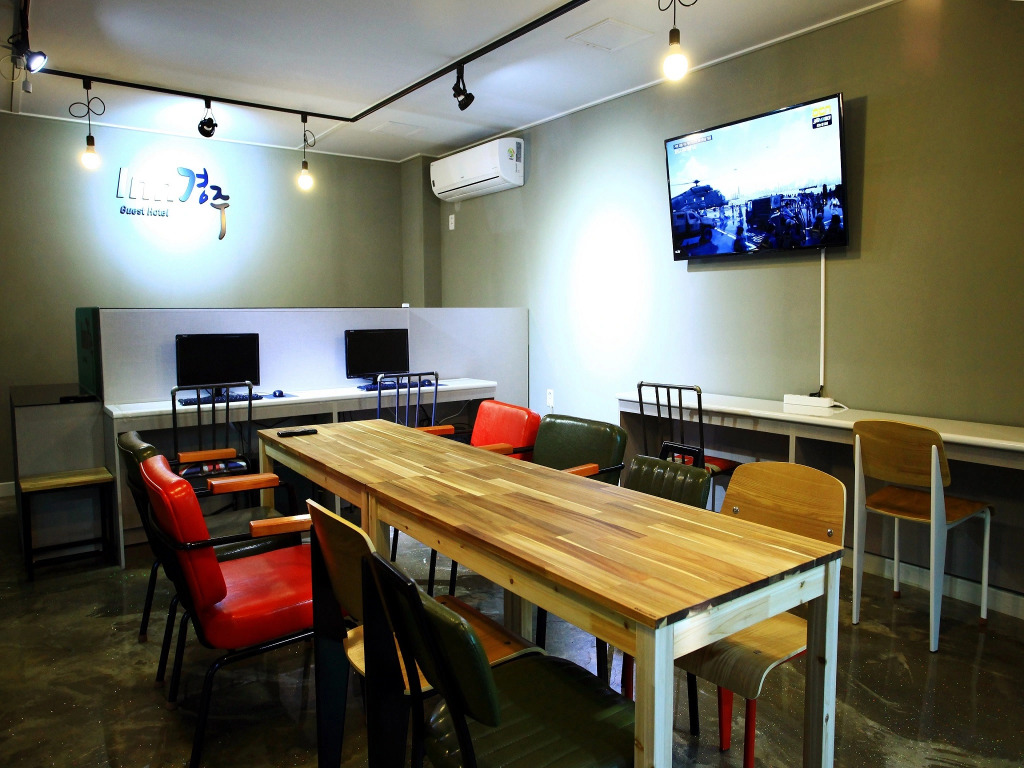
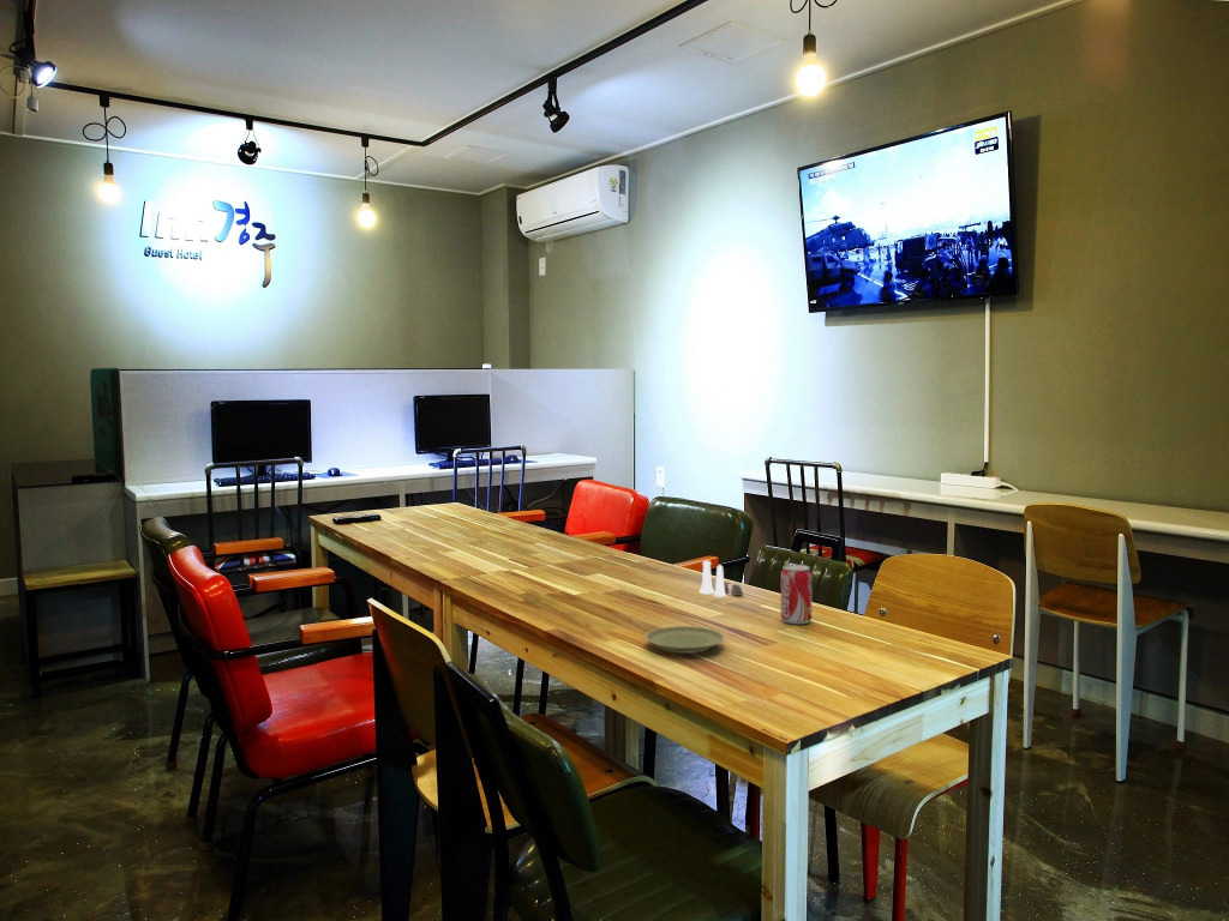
+ salt and pepper shaker set [699,560,744,598]
+ plate [645,625,726,655]
+ beverage can [780,564,813,625]
